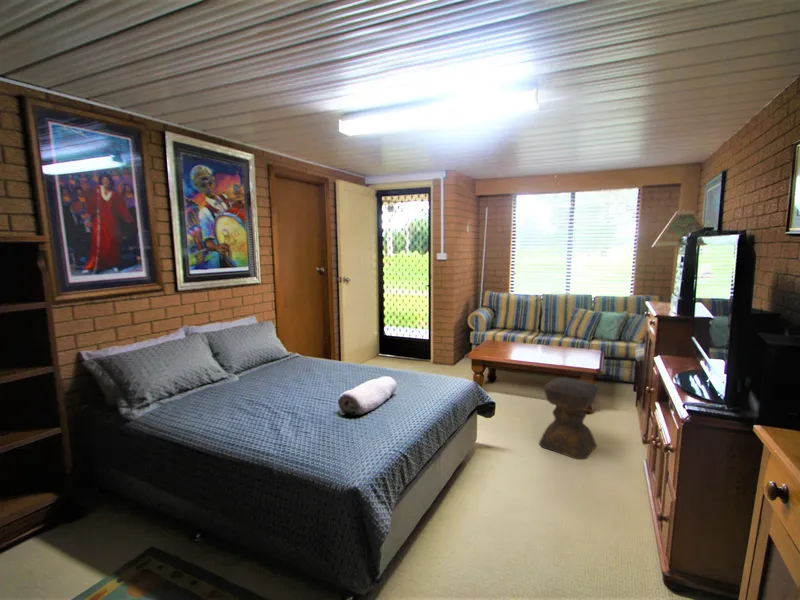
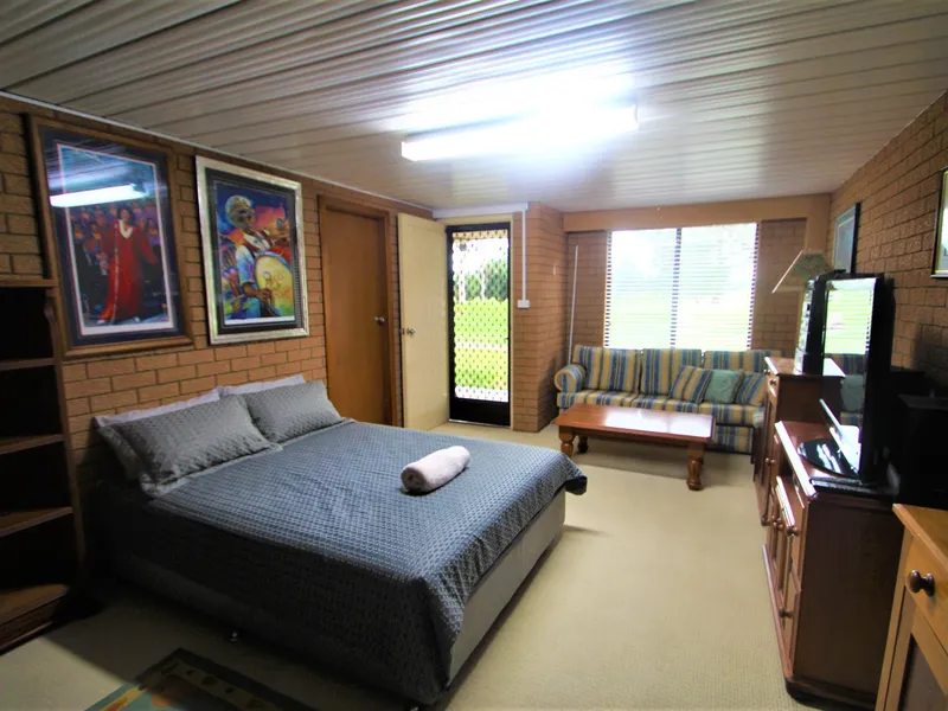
- stool [538,376,600,460]
